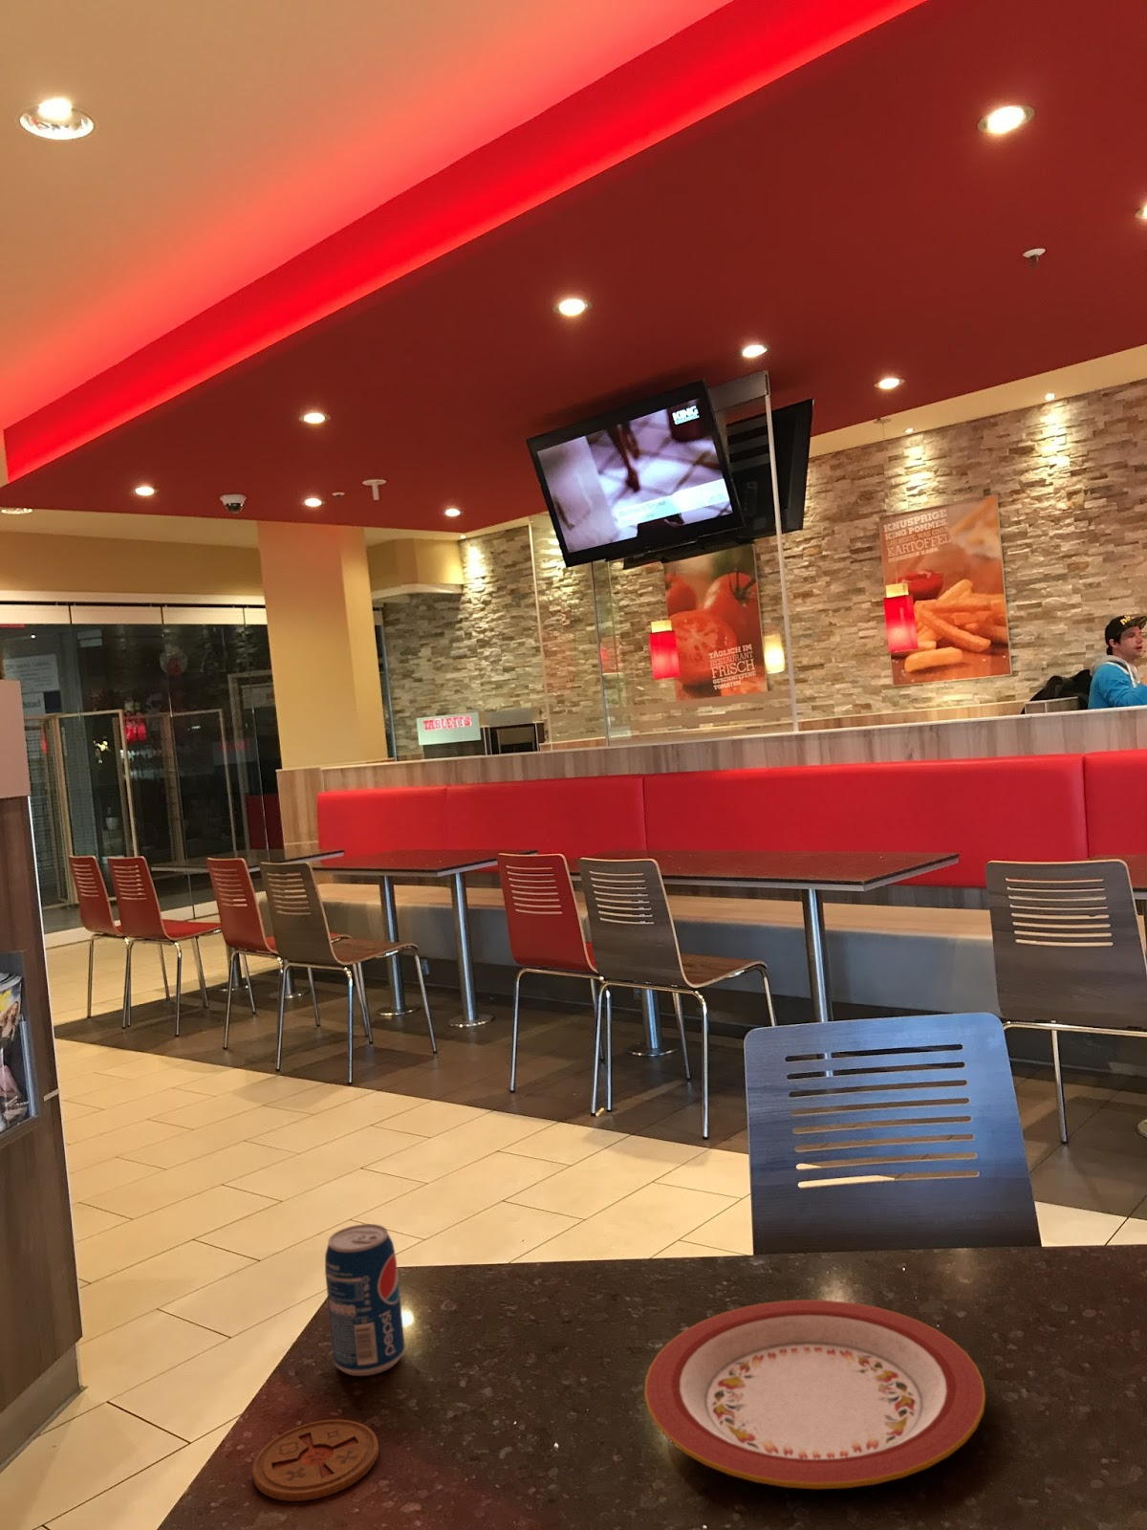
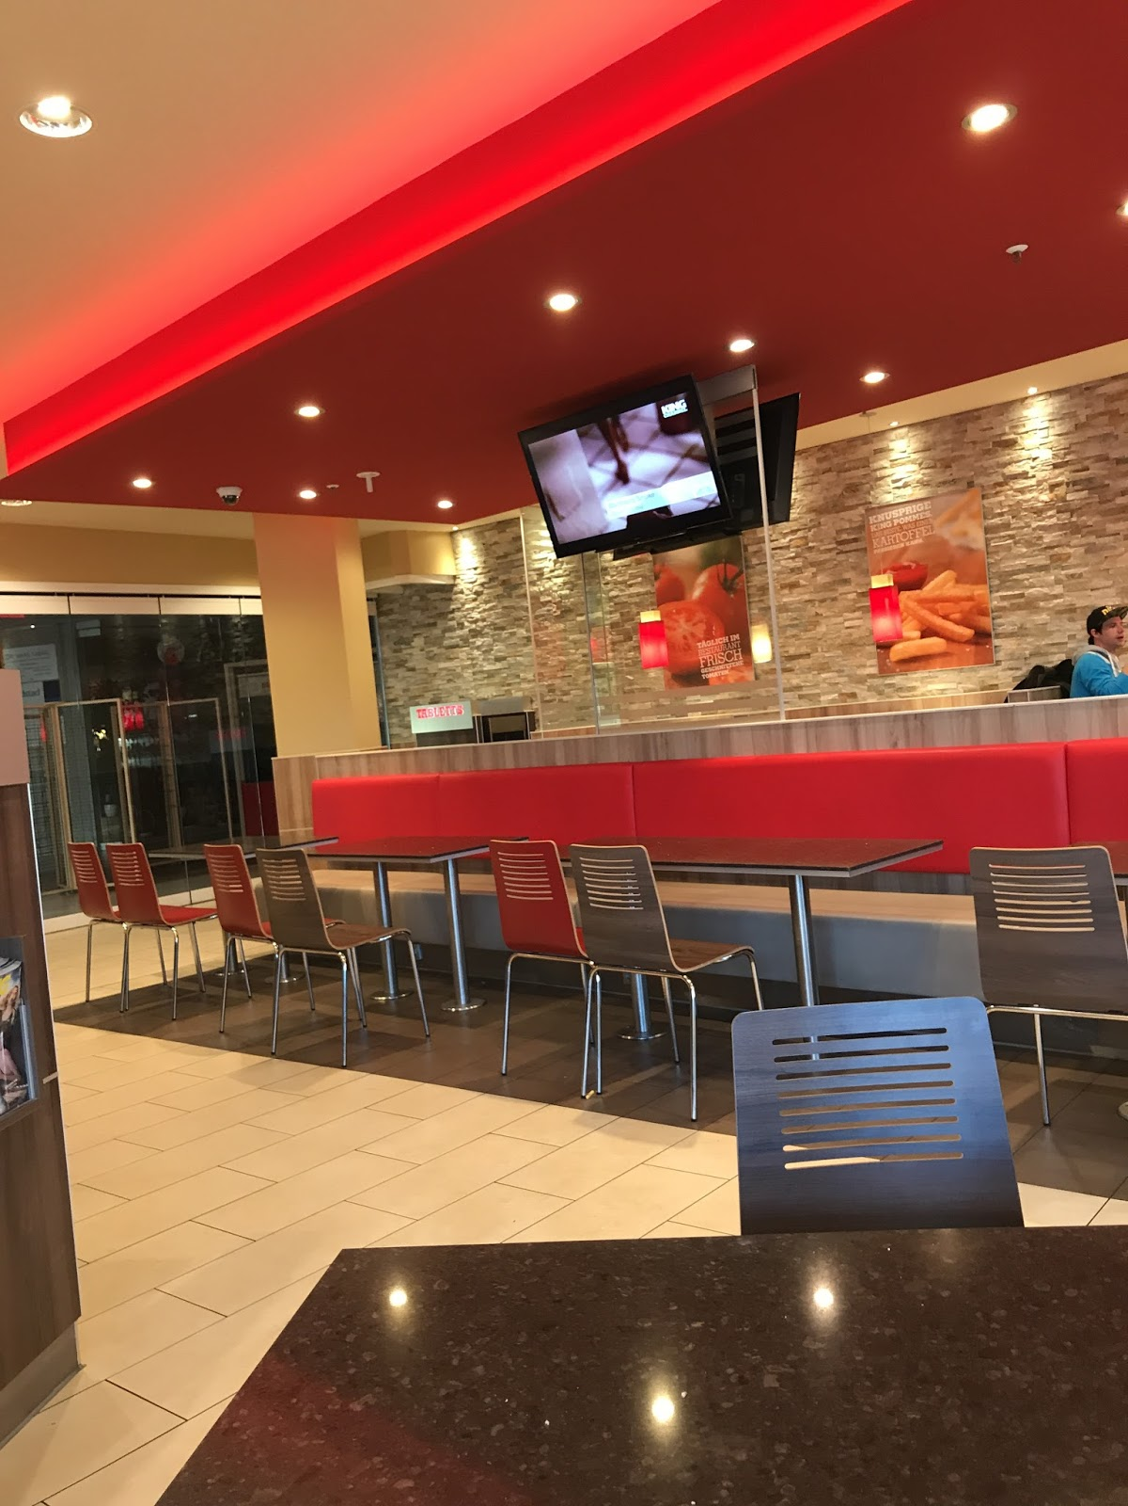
- coaster [252,1419,380,1502]
- plate [643,1299,987,1490]
- beverage can [324,1223,405,1377]
